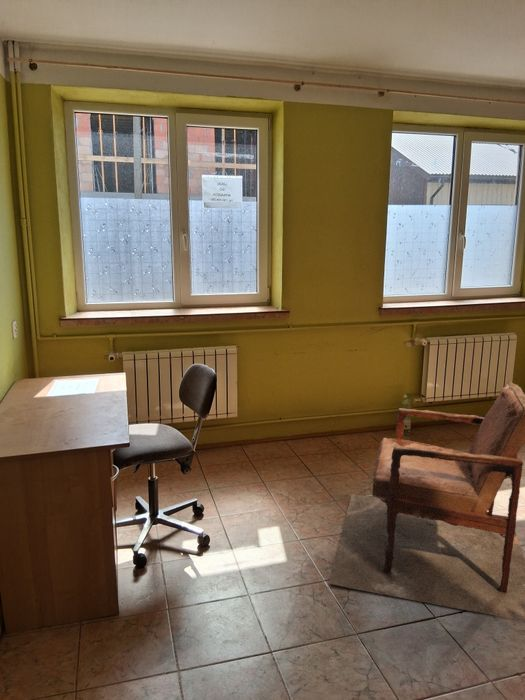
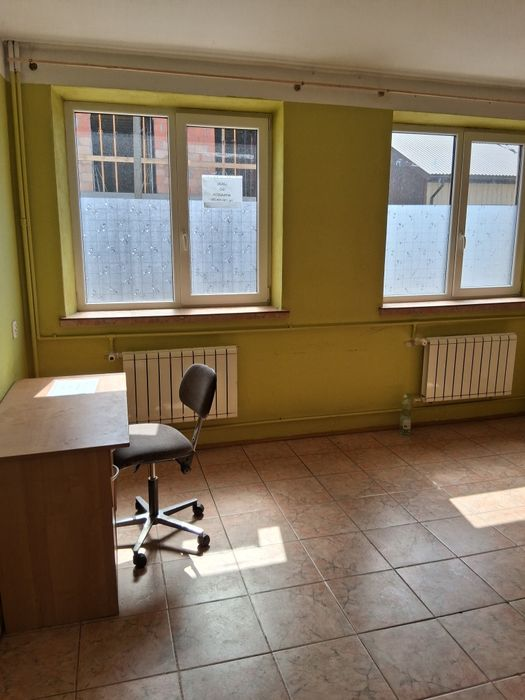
- armchair [328,381,525,622]
